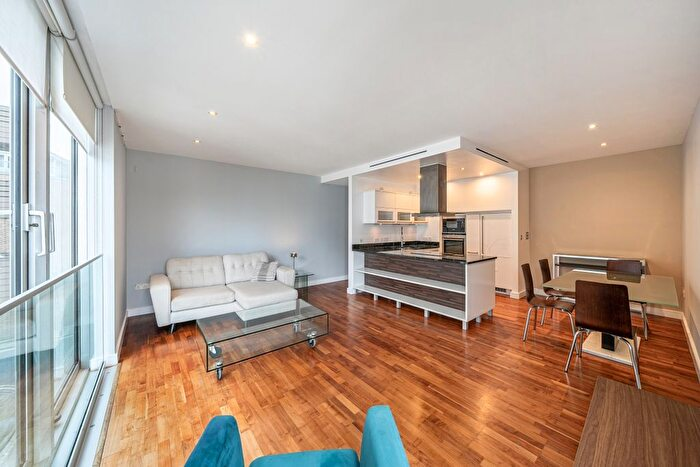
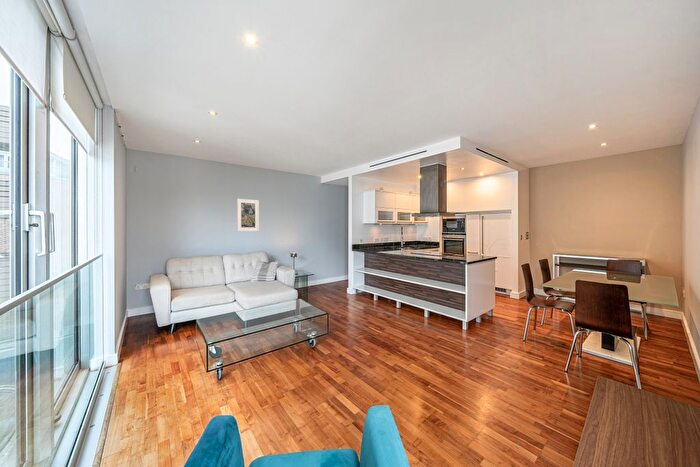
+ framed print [236,198,260,232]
